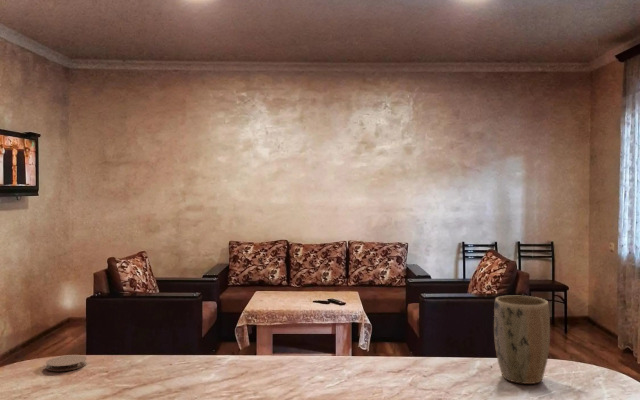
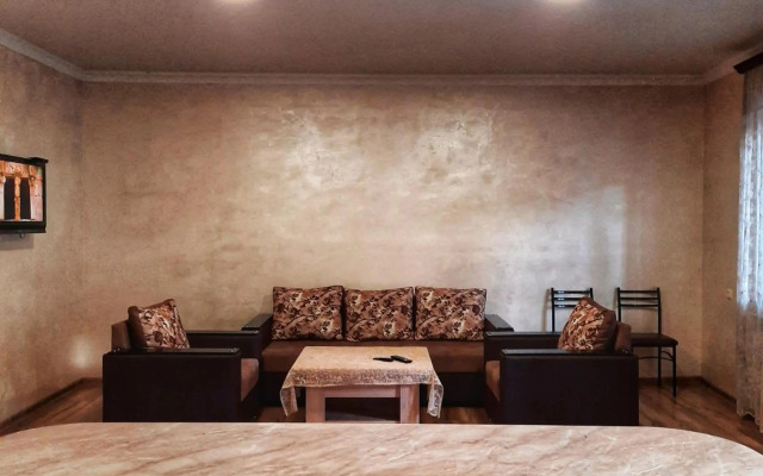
- plant pot [493,295,551,385]
- coaster [45,354,88,372]
